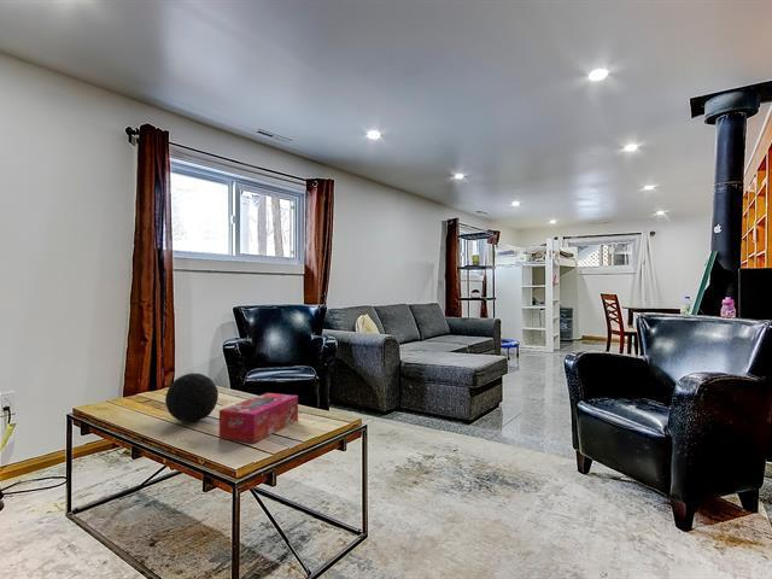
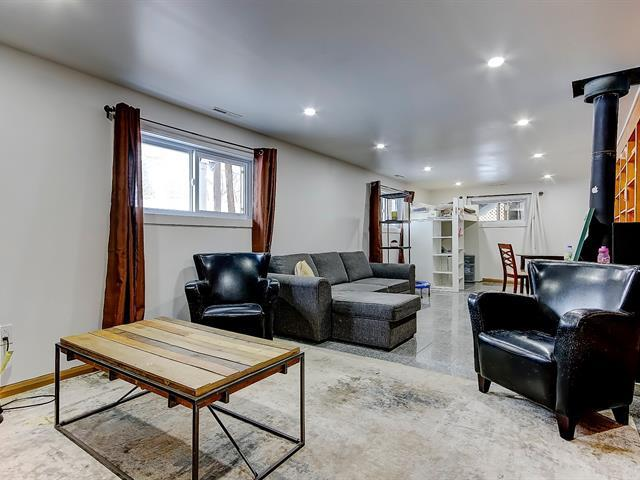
- tissue box [218,392,299,444]
- decorative orb [164,372,220,423]
